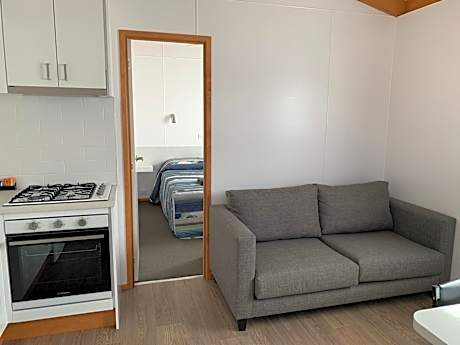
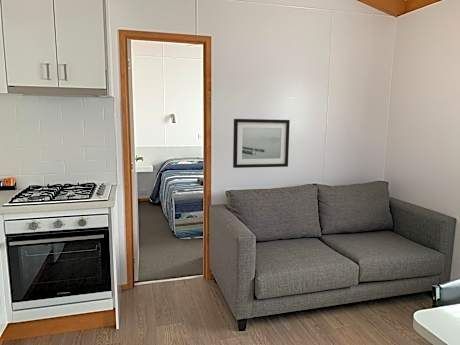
+ wall art [232,118,291,169]
